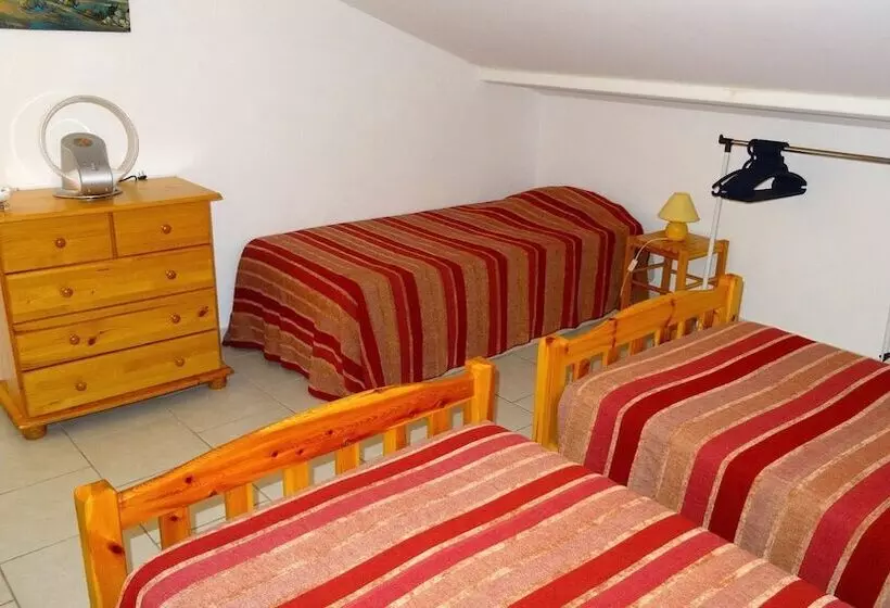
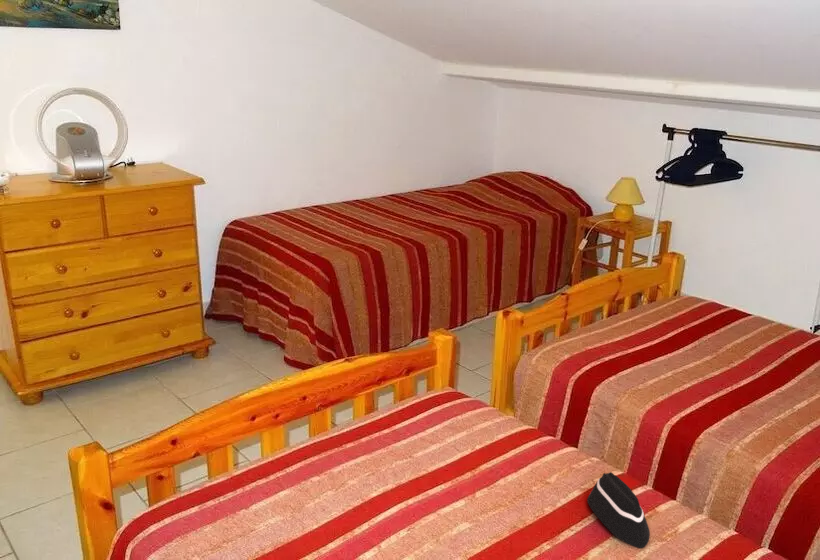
+ hat [586,471,651,549]
